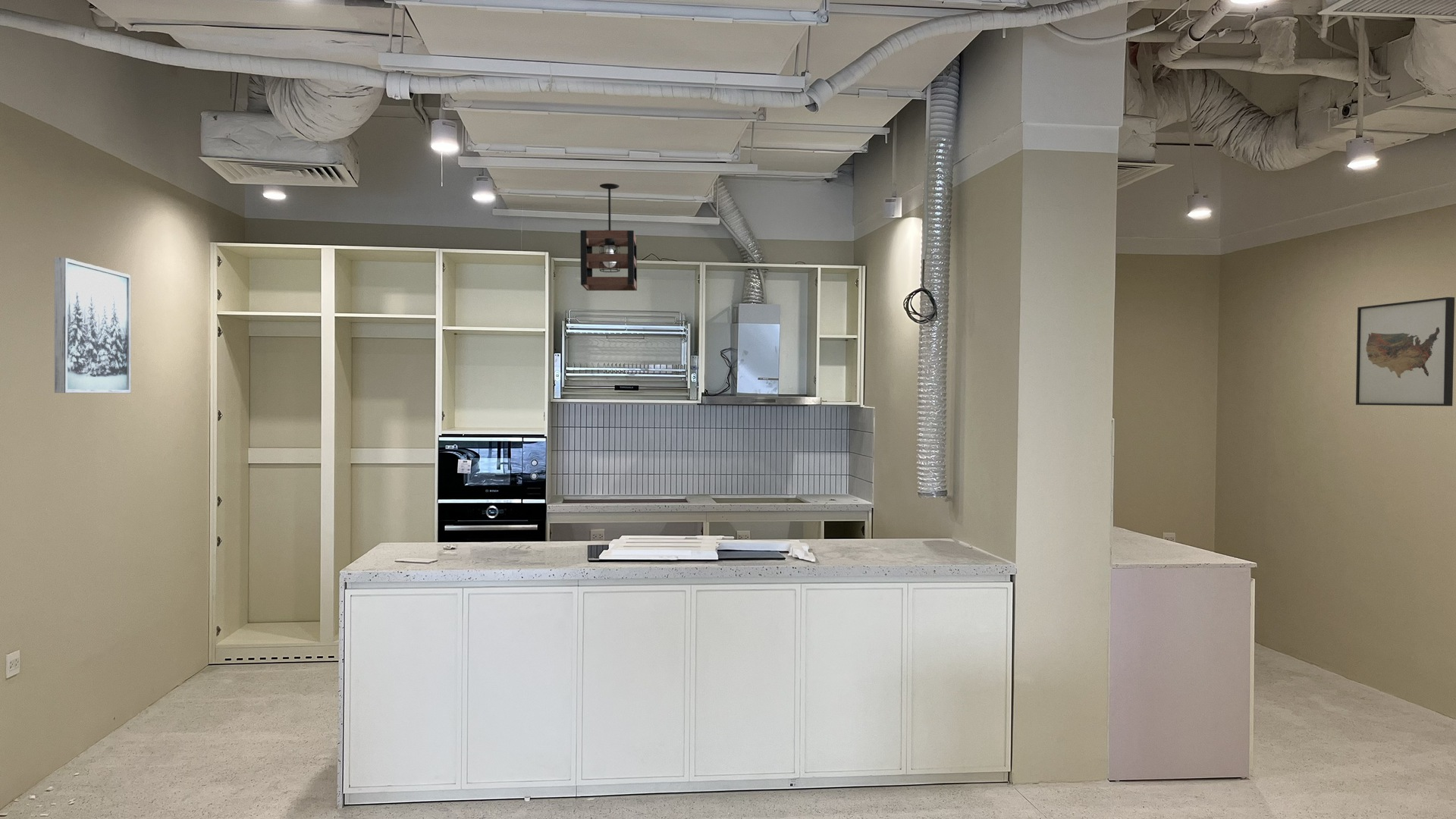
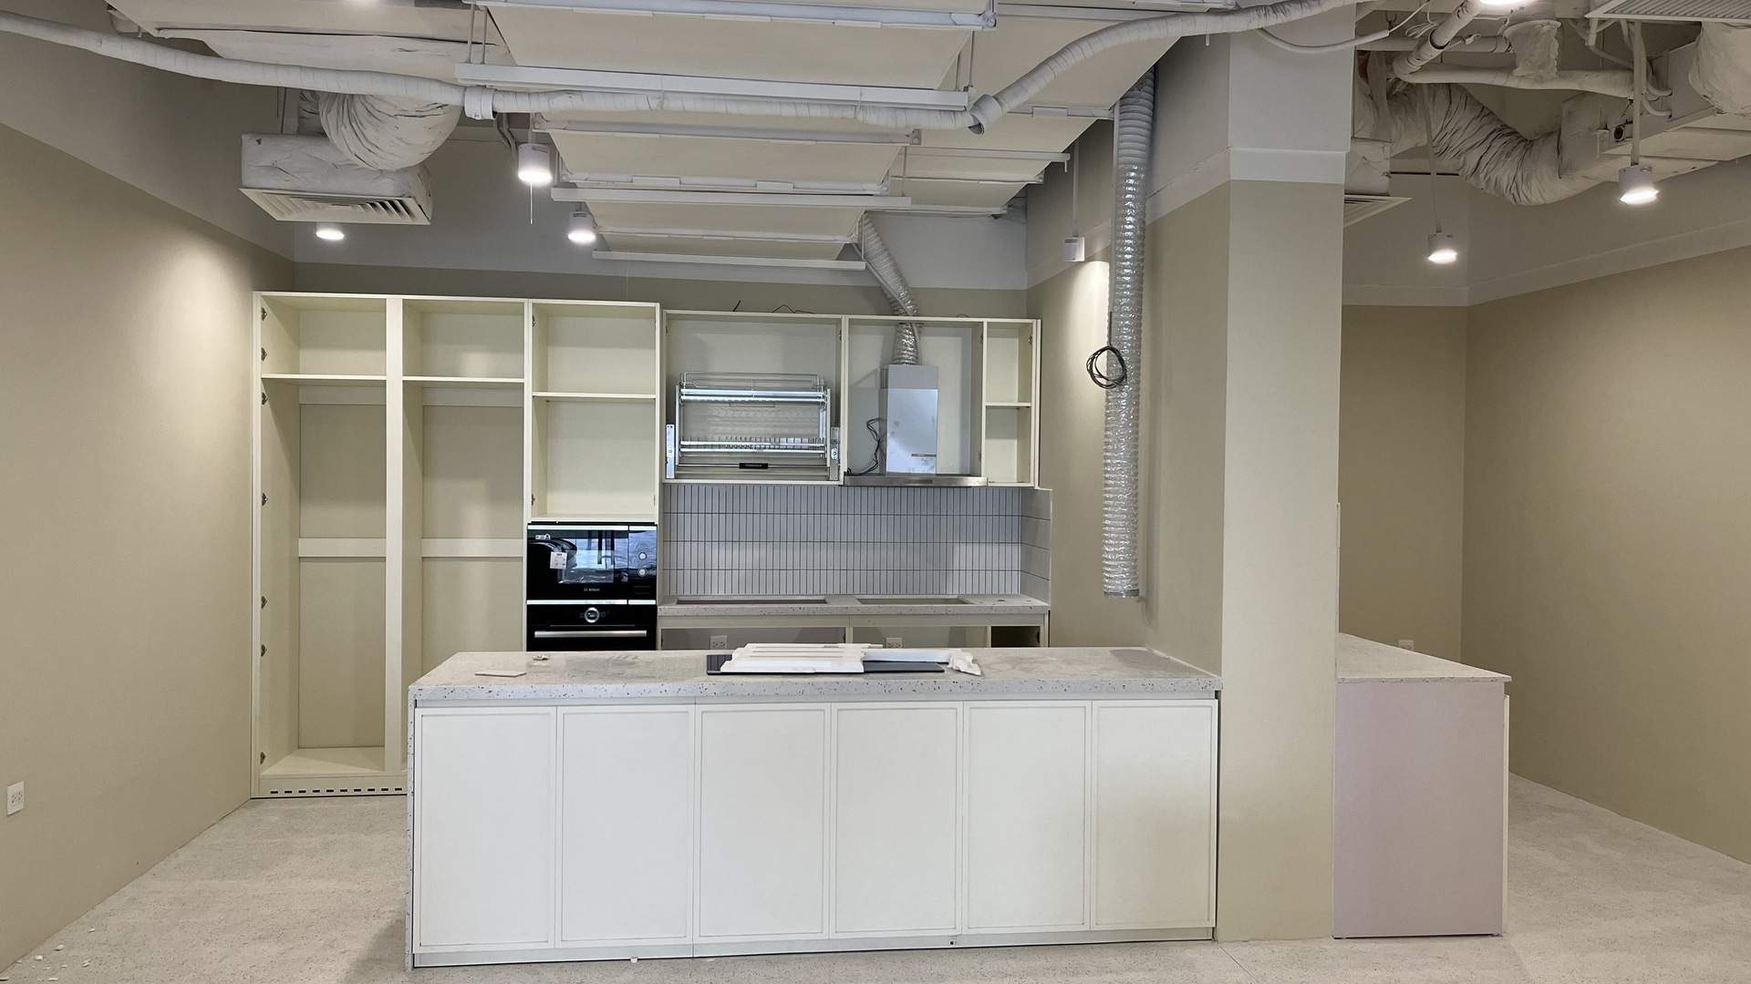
- pendant light [580,183,638,291]
- wall art [1355,297,1455,406]
- wall art [54,256,132,394]
